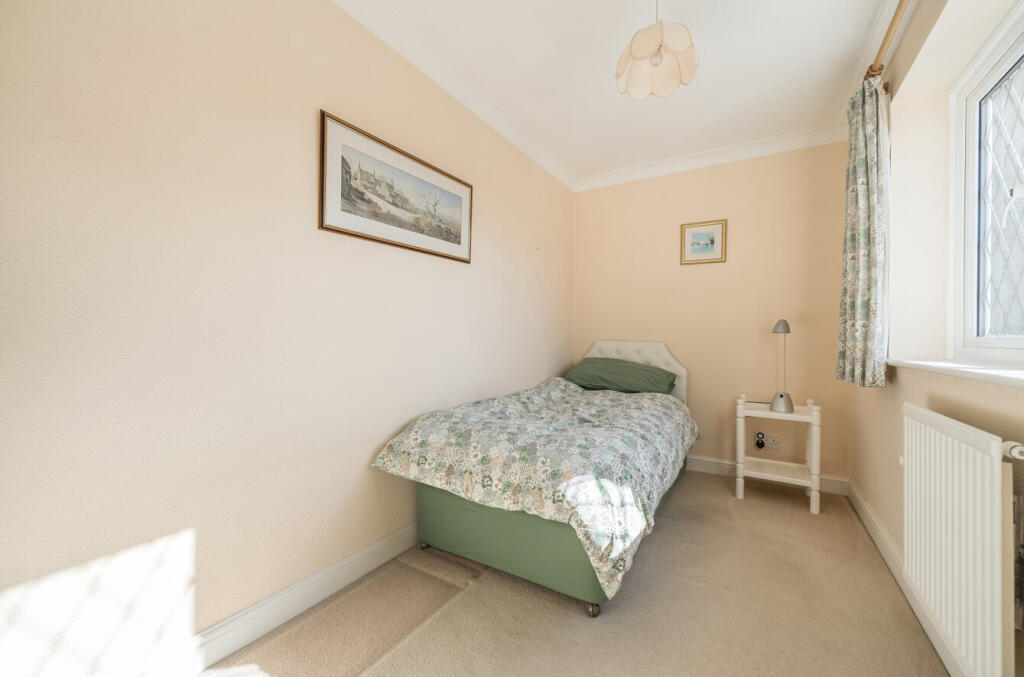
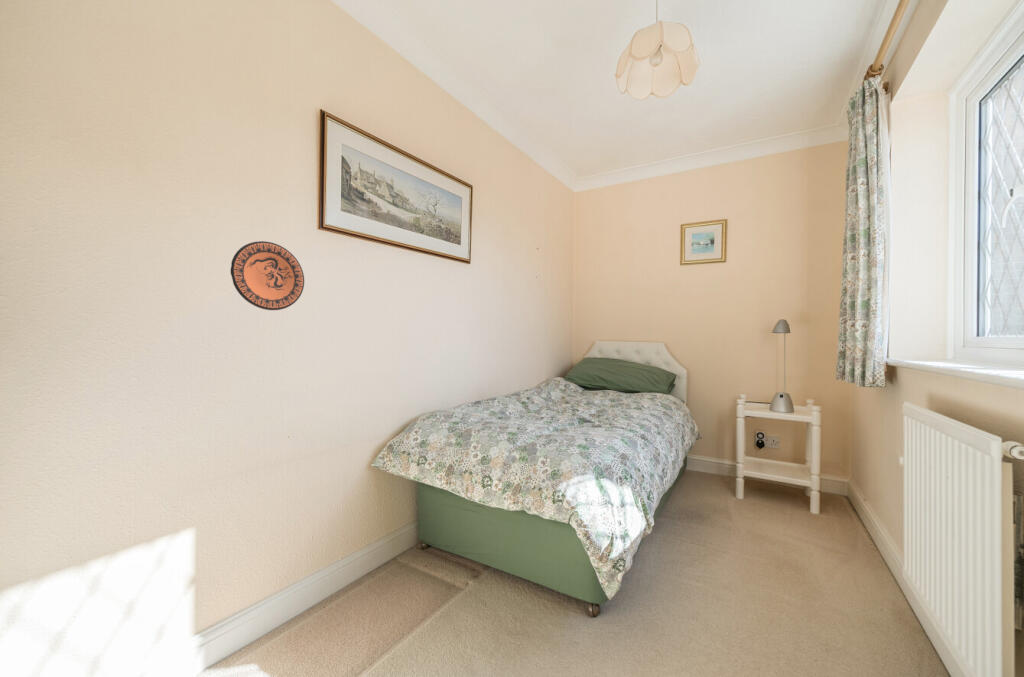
+ decorative plate [230,240,305,311]
